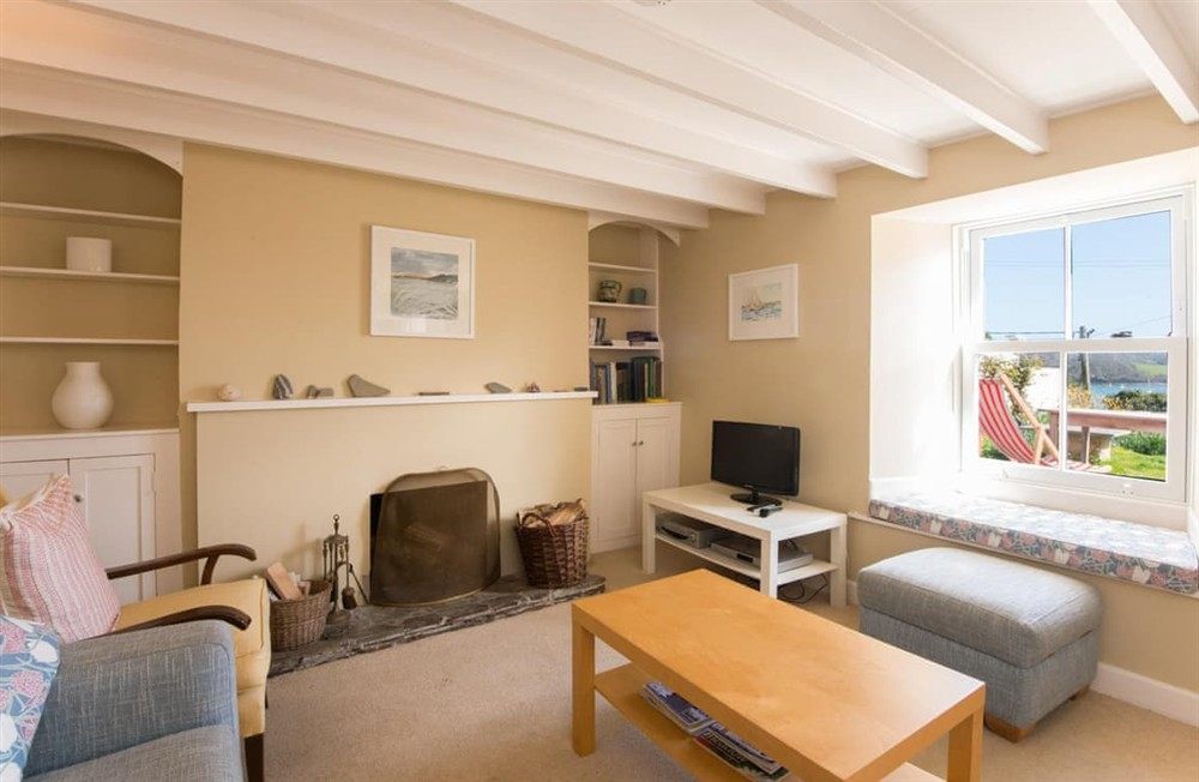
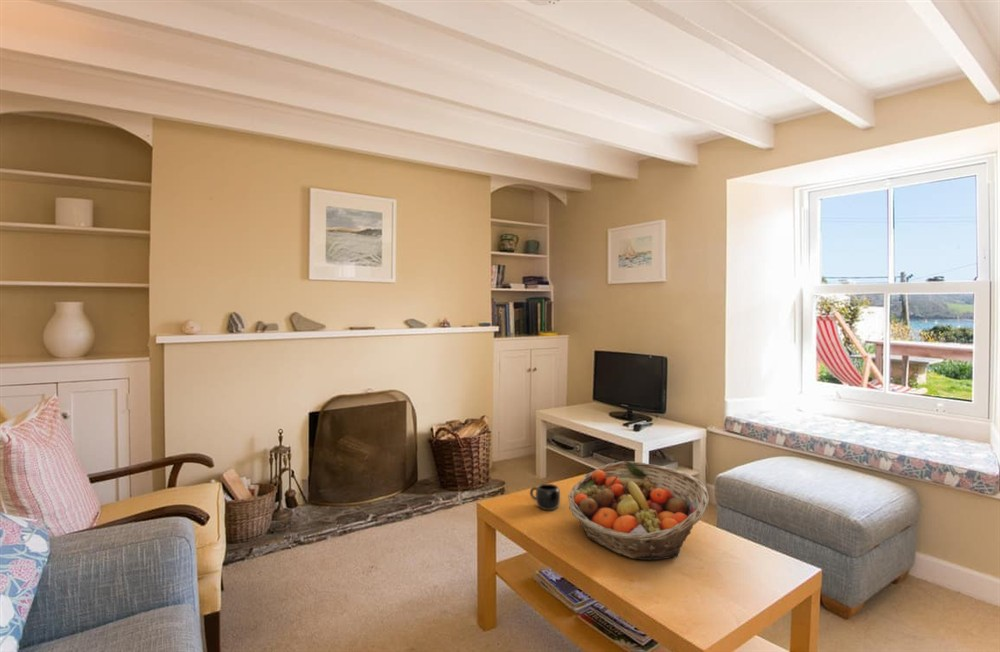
+ mug [529,483,561,511]
+ fruit basket [567,460,710,561]
